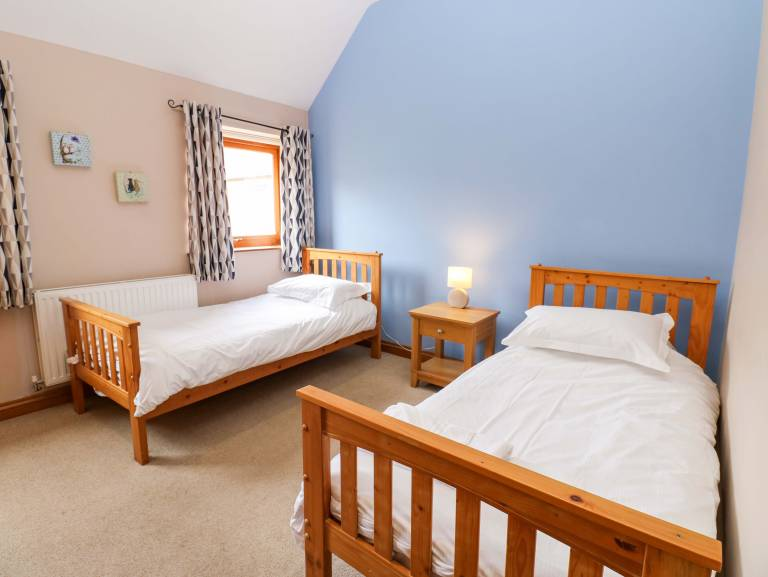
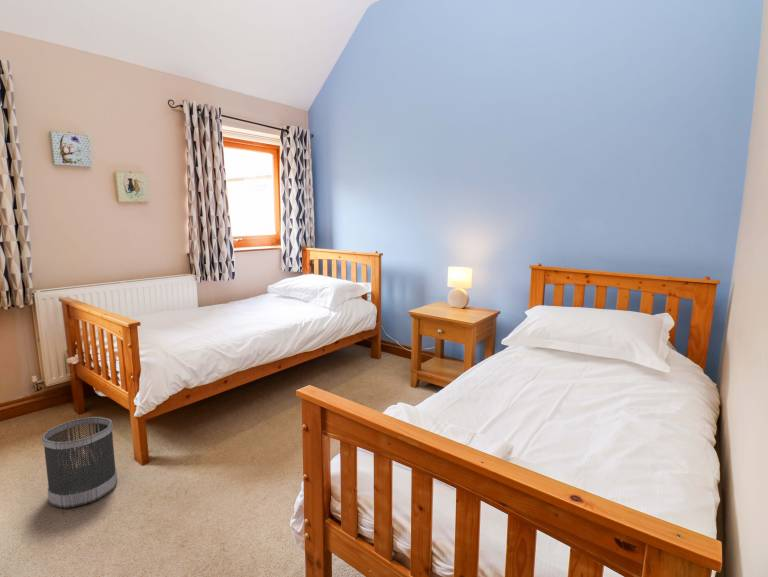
+ wastebasket [41,416,118,509]
